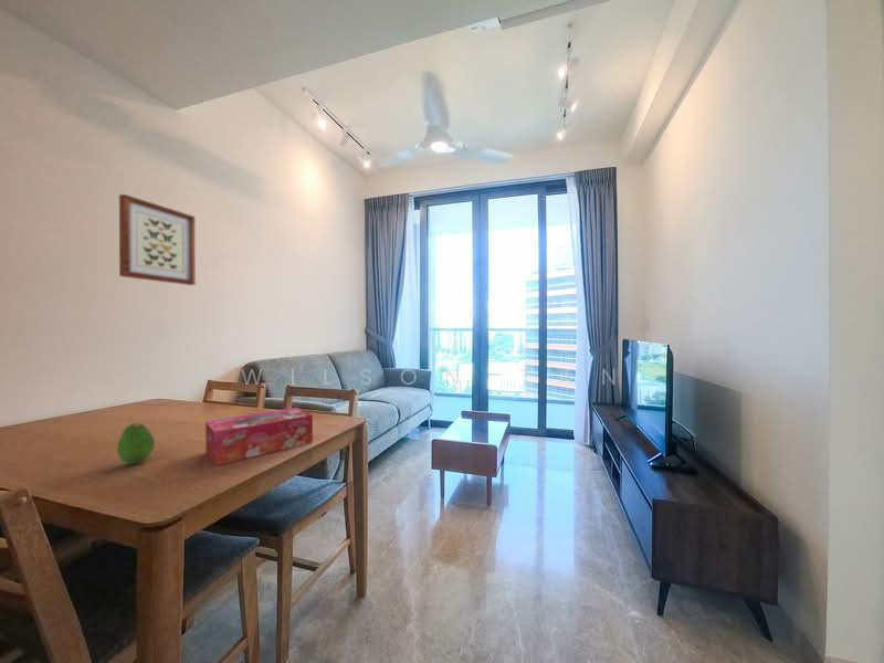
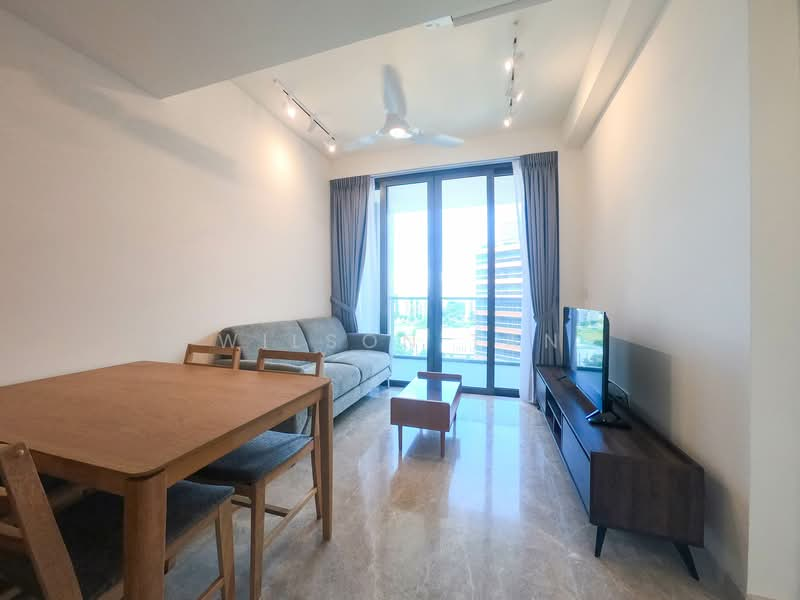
- wall art [118,193,196,286]
- fruit [116,422,156,465]
- tissue box [204,407,314,466]
